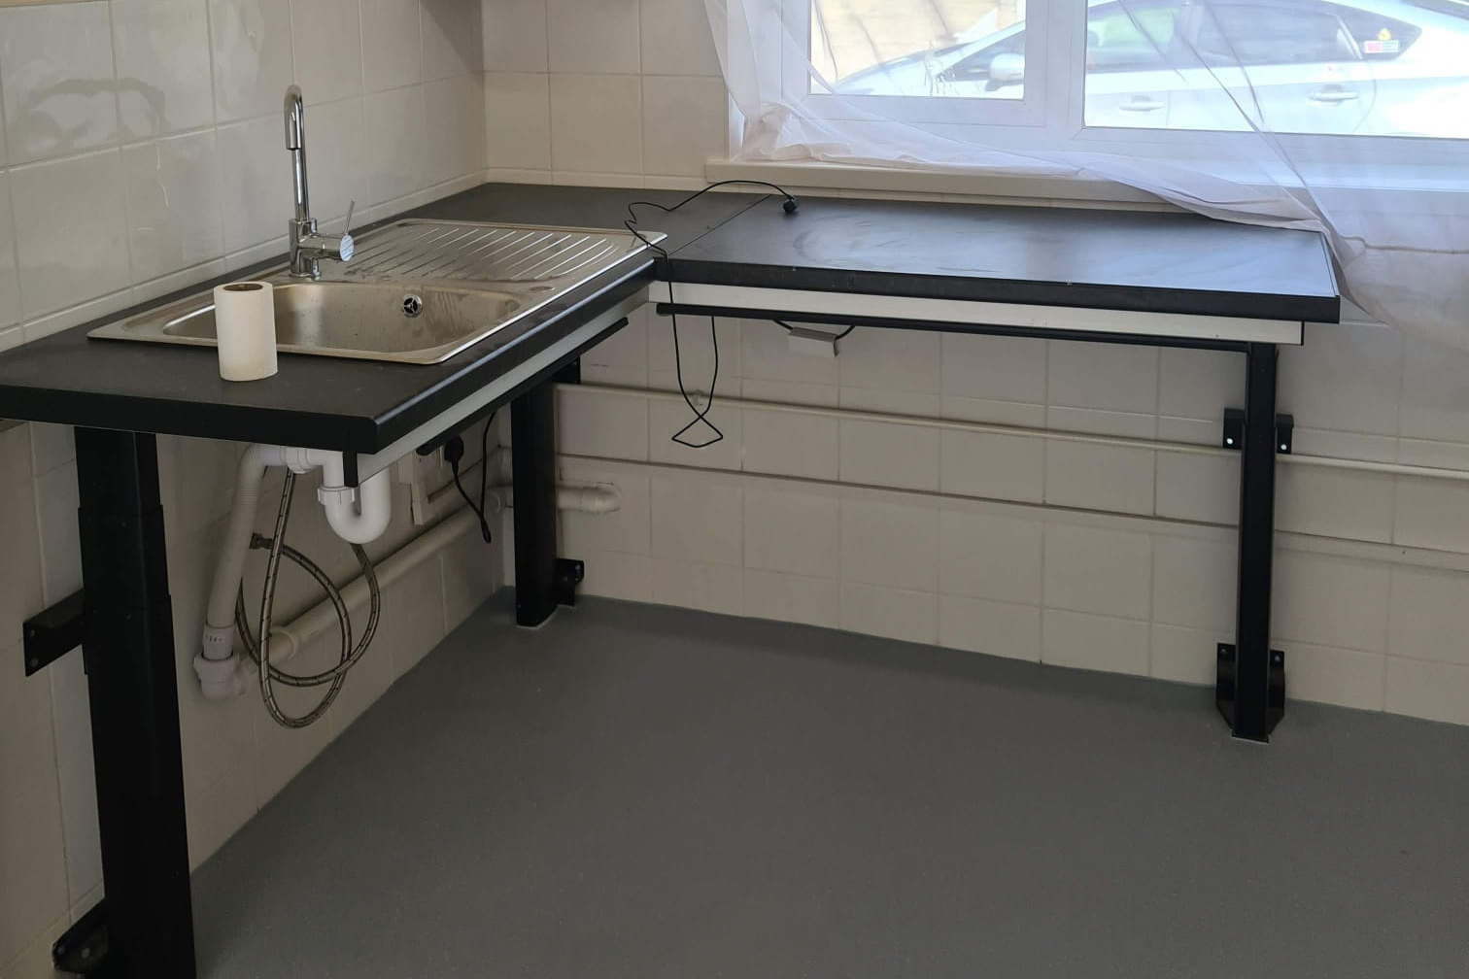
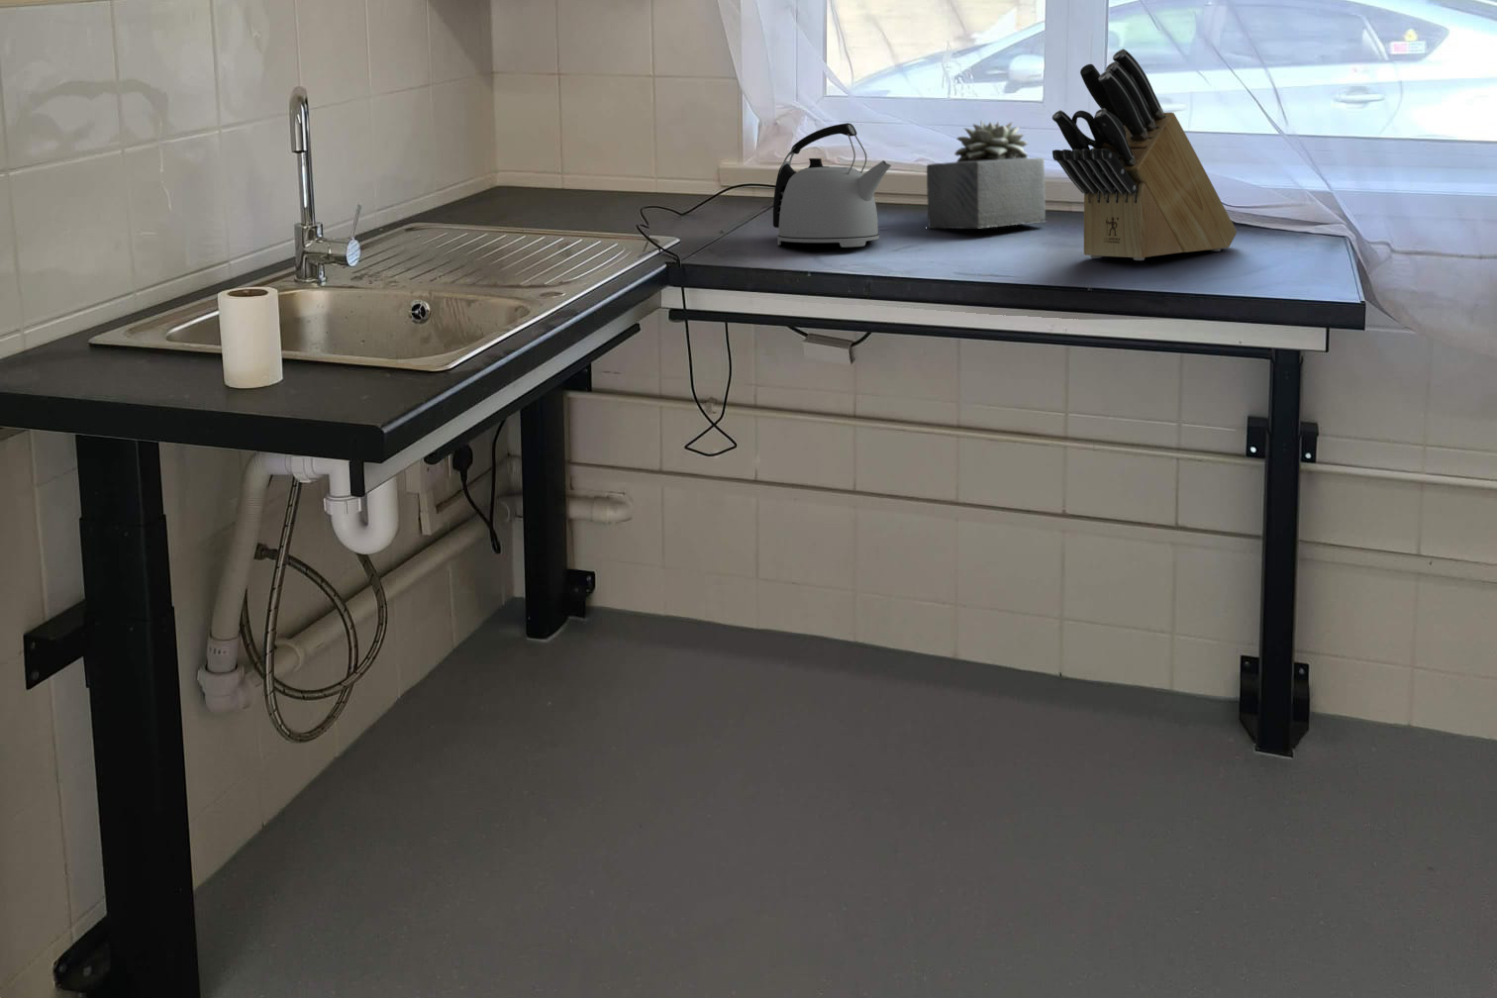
+ kettle [772,121,892,248]
+ succulent plant [926,120,1047,229]
+ knife block [1051,48,1237,262]
